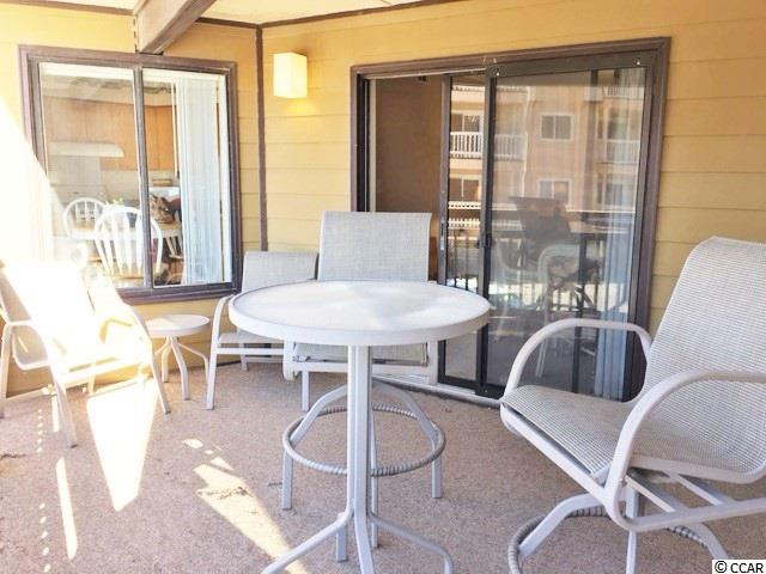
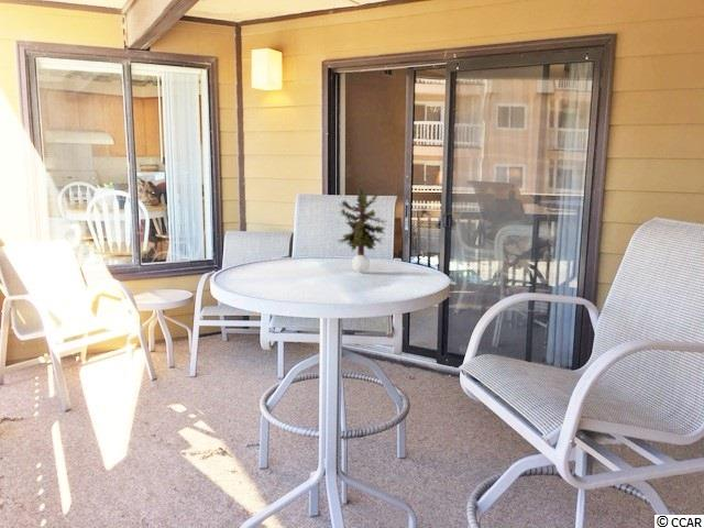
+ potted plant [337,183,388,274]
